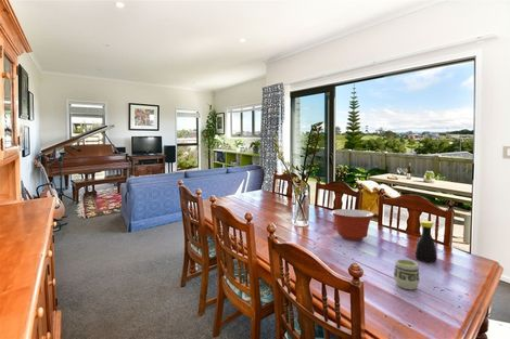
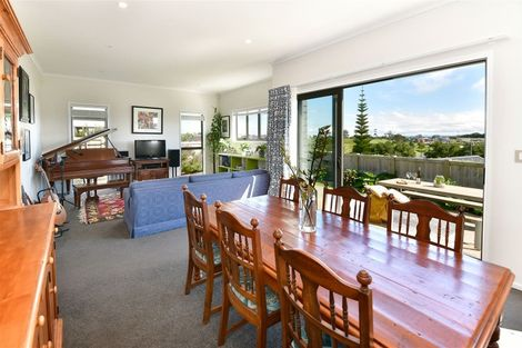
- mixing bowl [331,208,375,242]
- bottle [415,220,438,263]
- cup [393,258,421,290]
